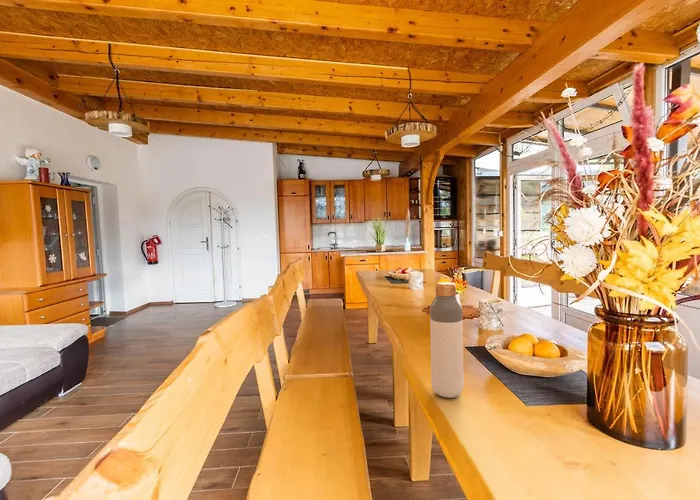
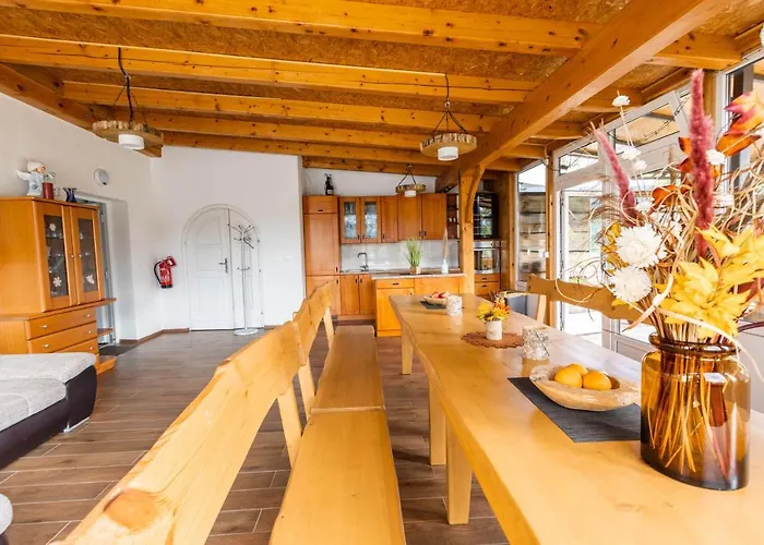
- bottle [429,281,465,399]
